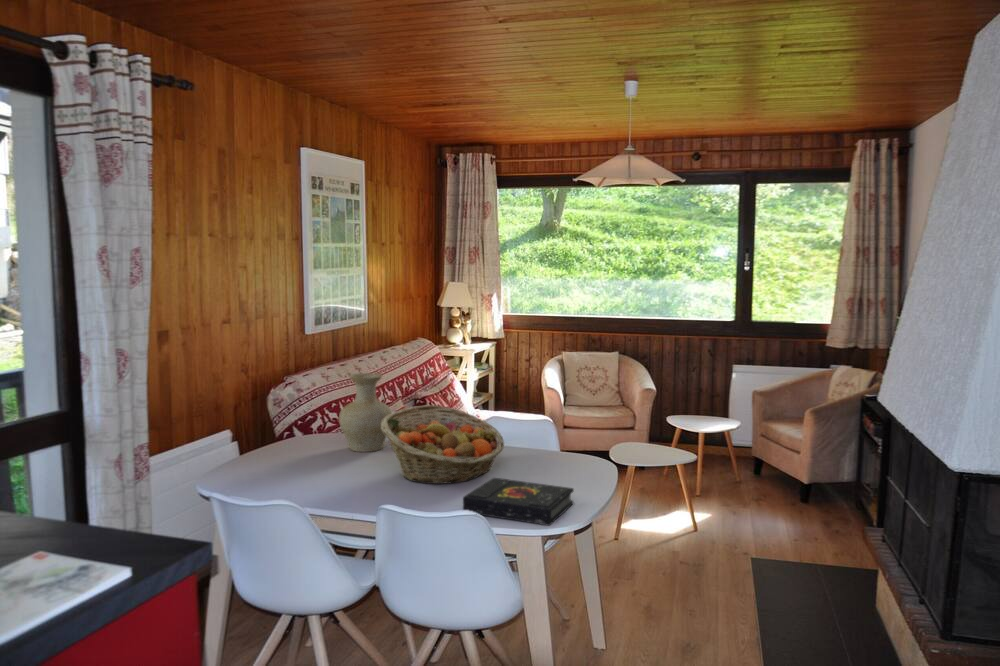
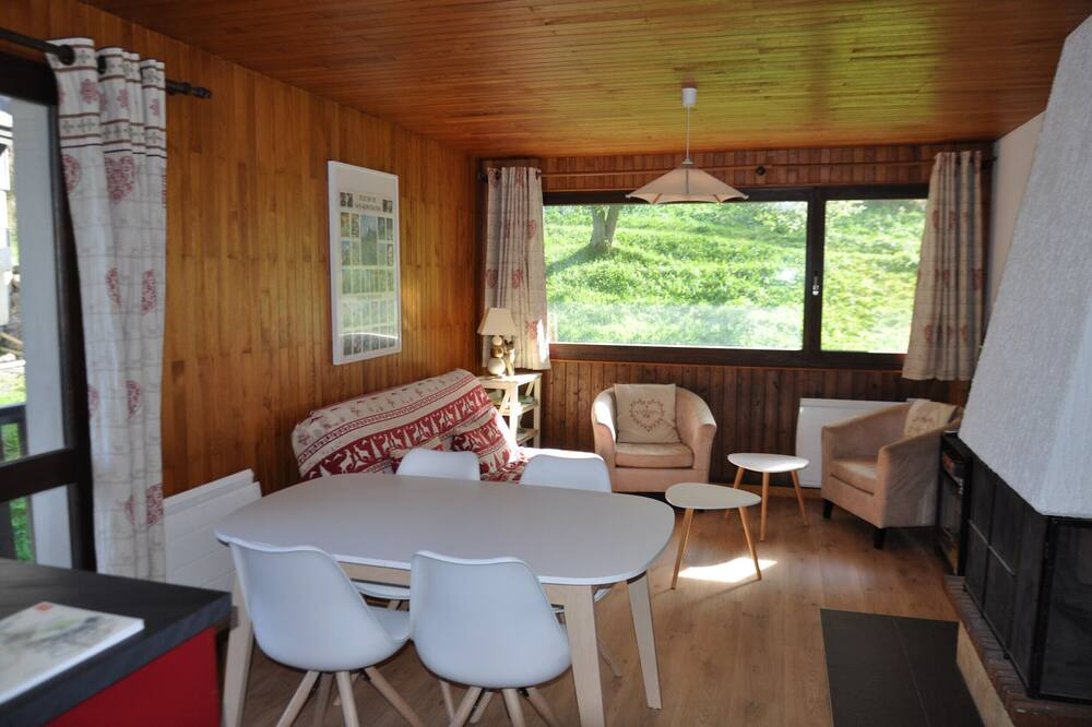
- book [462,477,575,527]
- vase [338,372,393,453]
- fruit basket [381,404,505,485]
